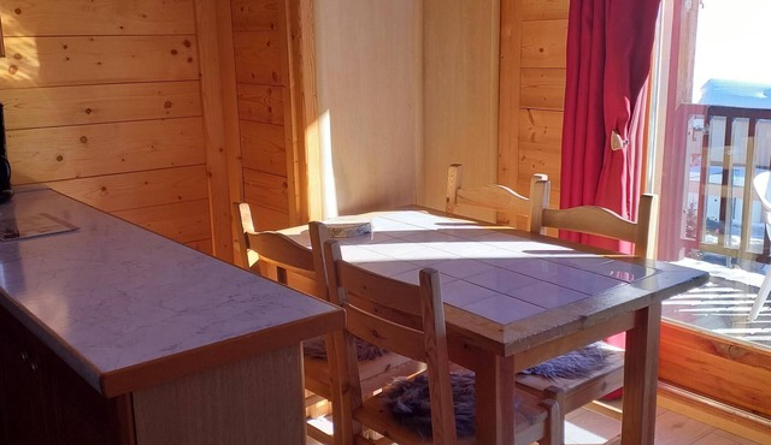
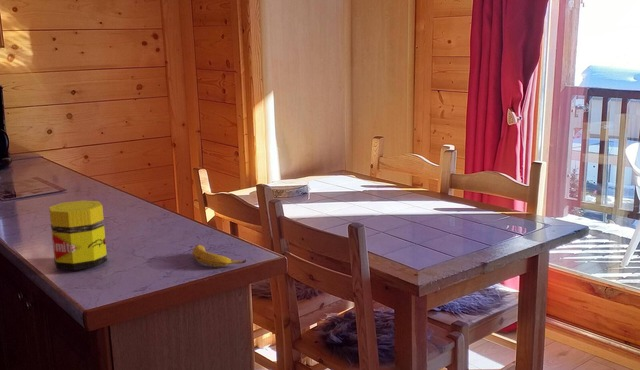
+ jar [48,200,108,271]
+ banana [192,244,248,268]
